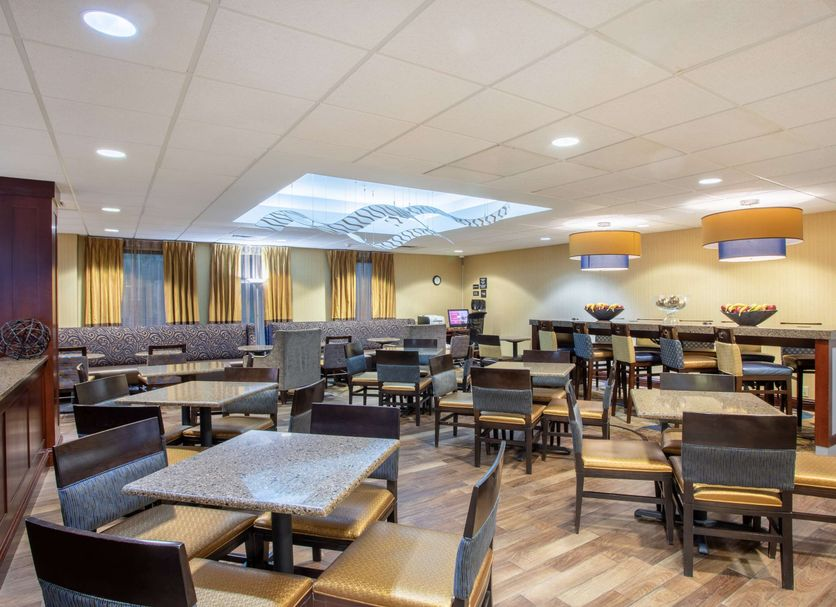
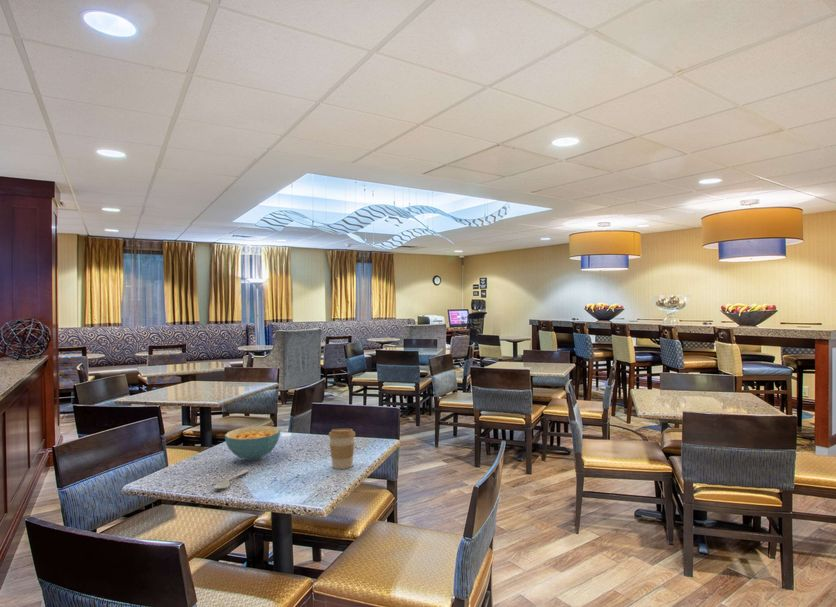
+ spoon [213,469,249,490]
+ coffee cup [328,428,356,470]
+ cereal bowl [224,425,281,462]
